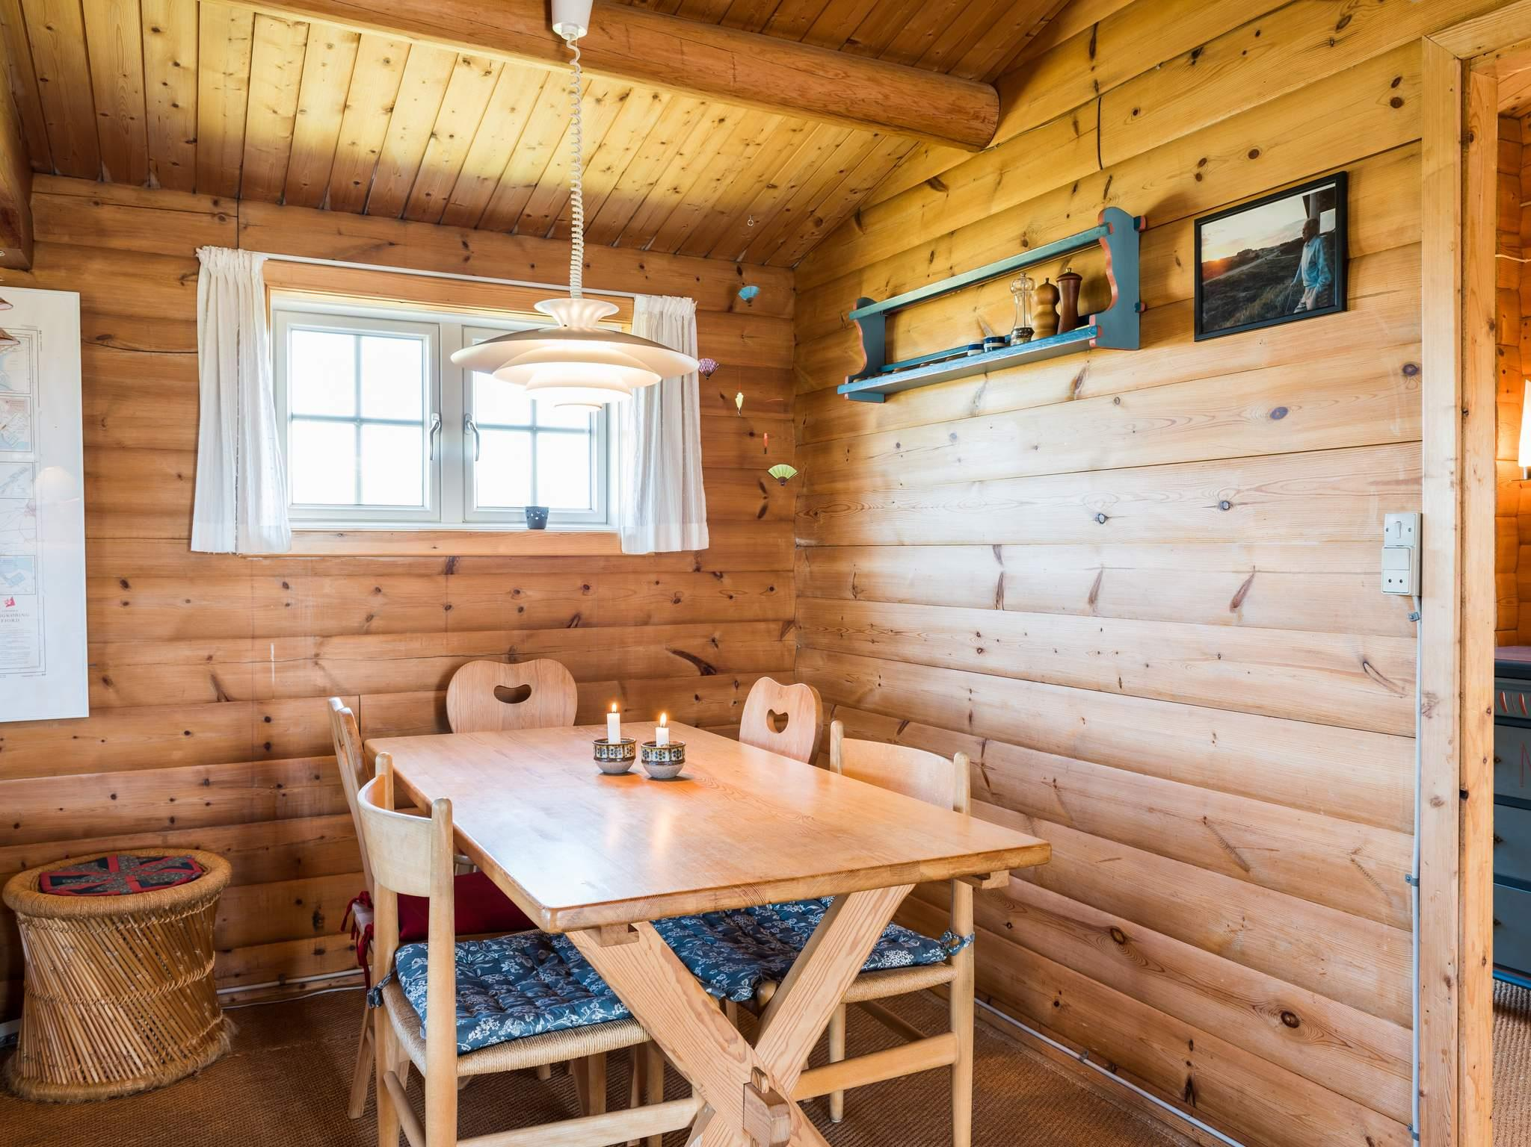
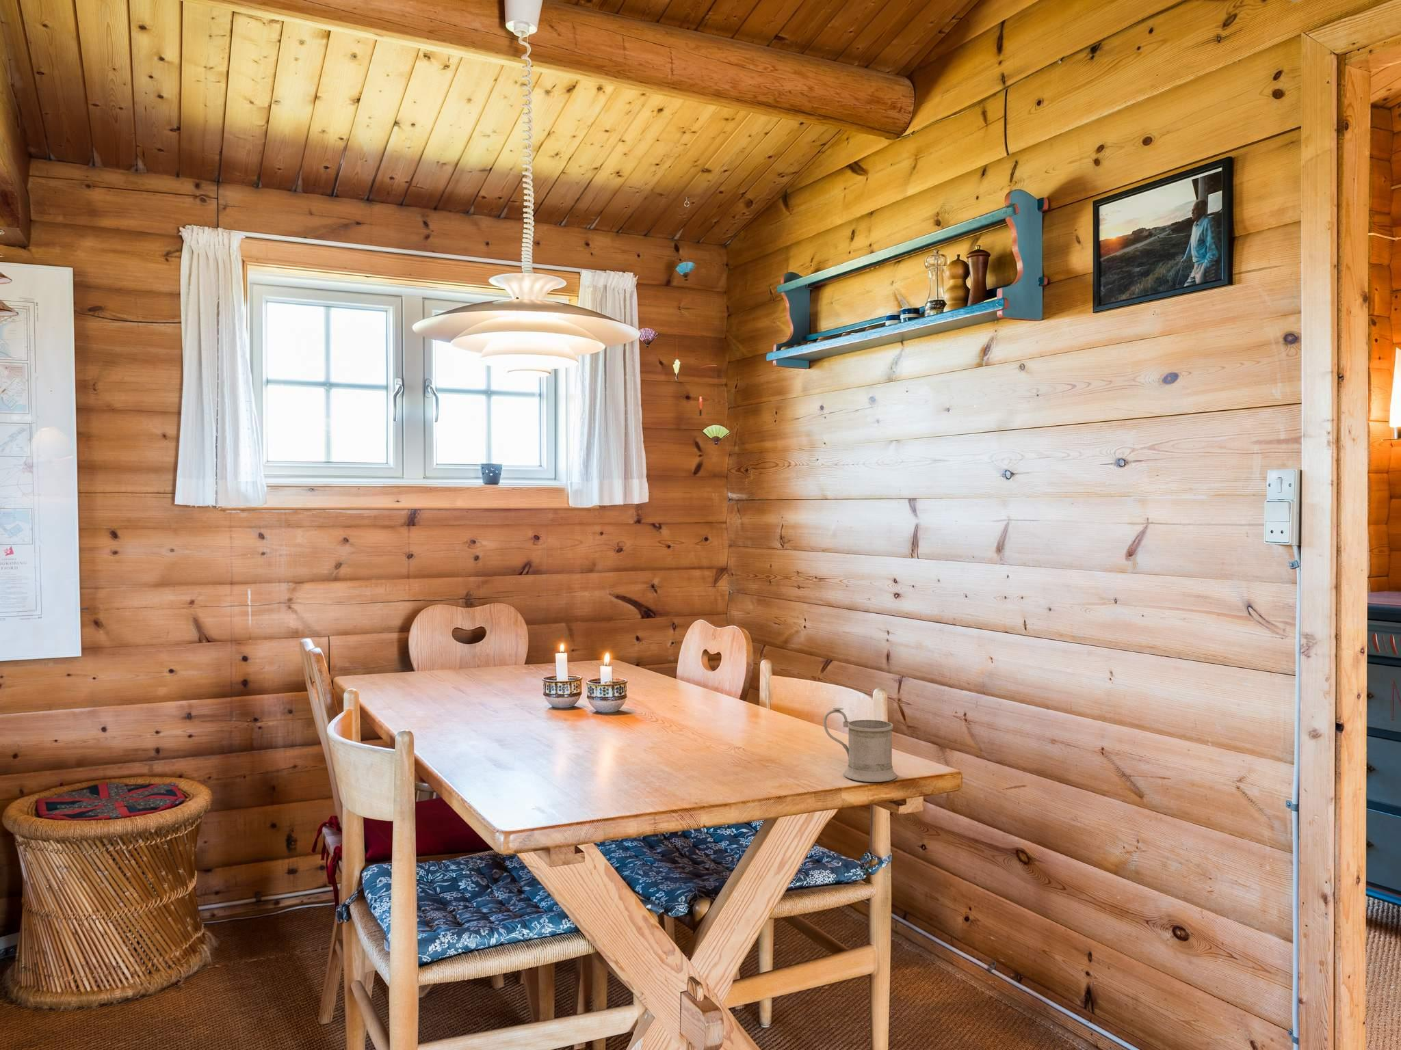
+ mug [823,707,898,783]
